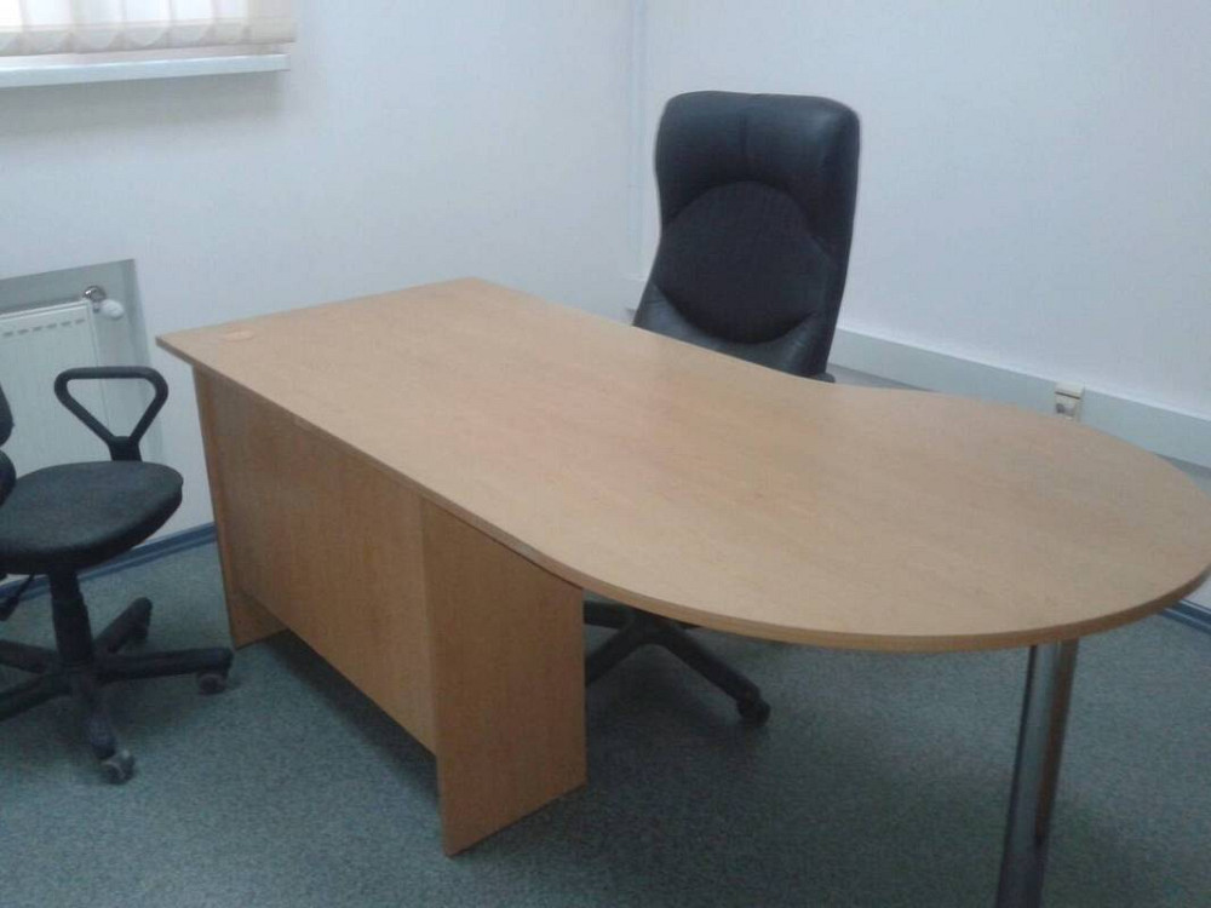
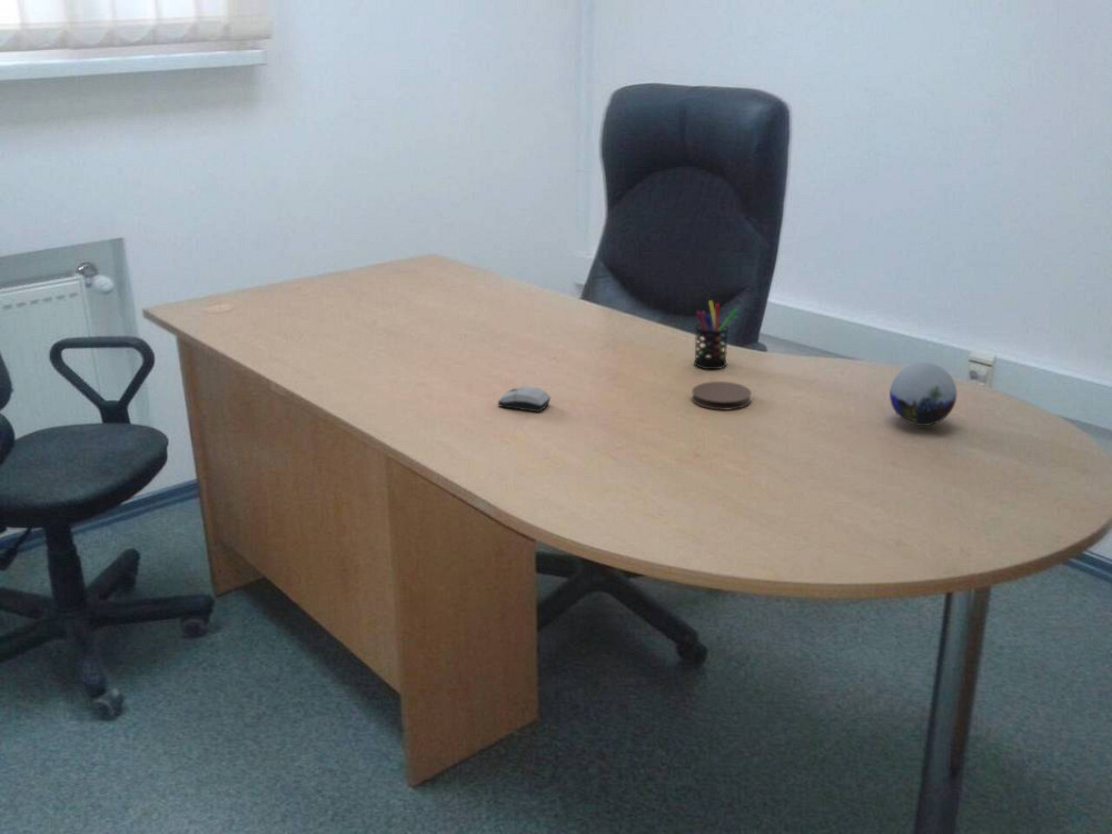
+ computer mouse [497,385,552,413]
+ decorative orb [888,361,957,427]
+ pen holder [693,299,739,370]
+ coaster [691,380,753,411]
